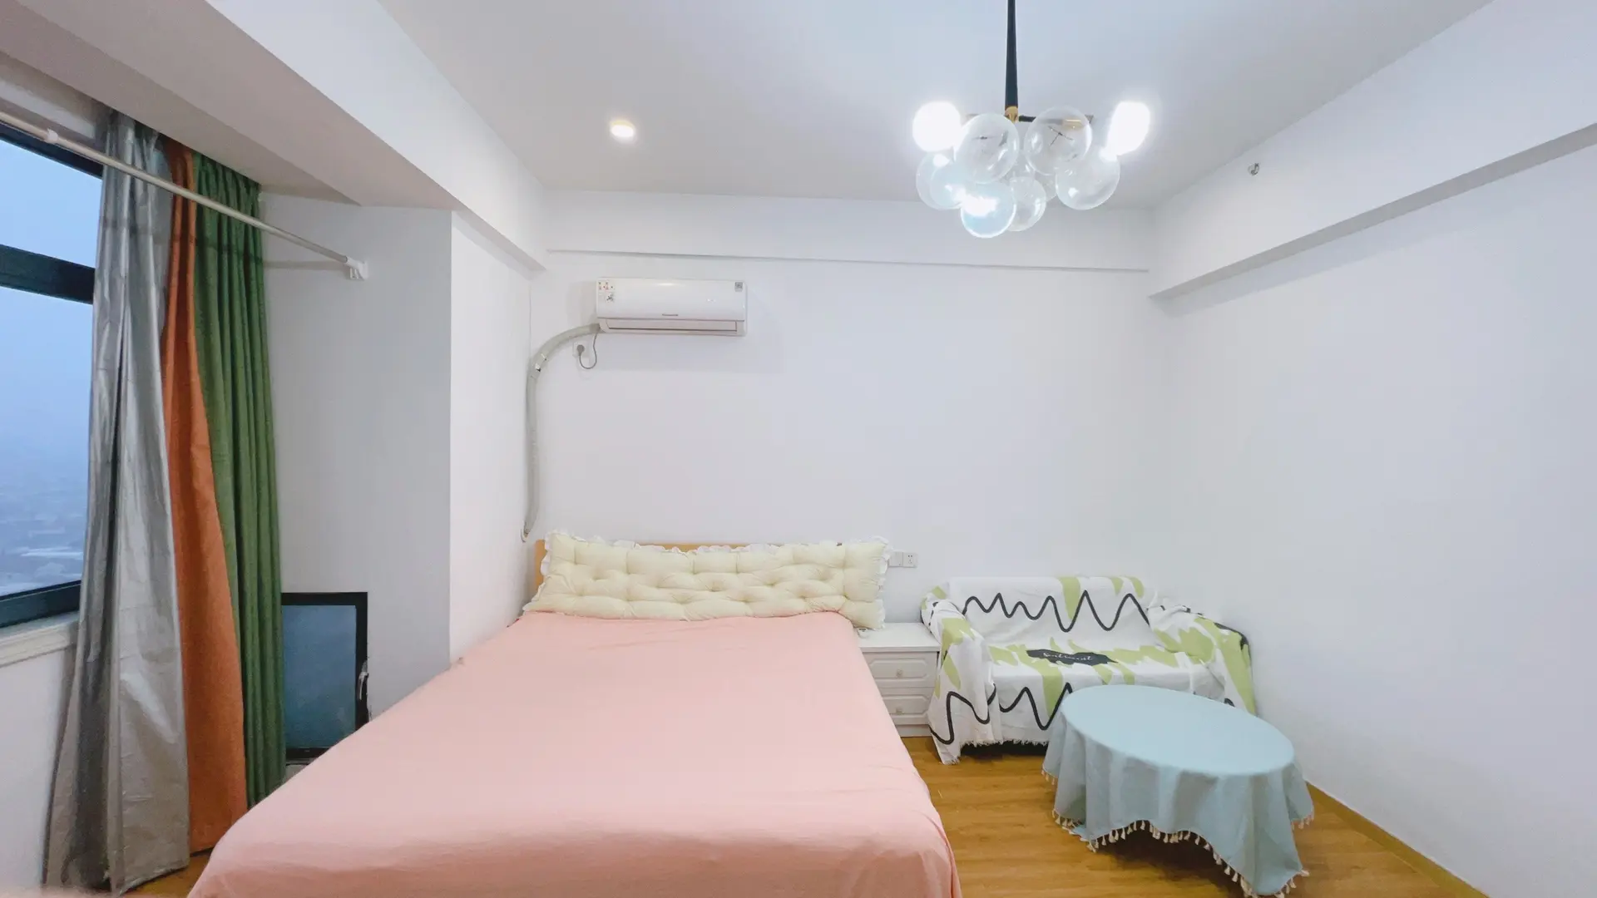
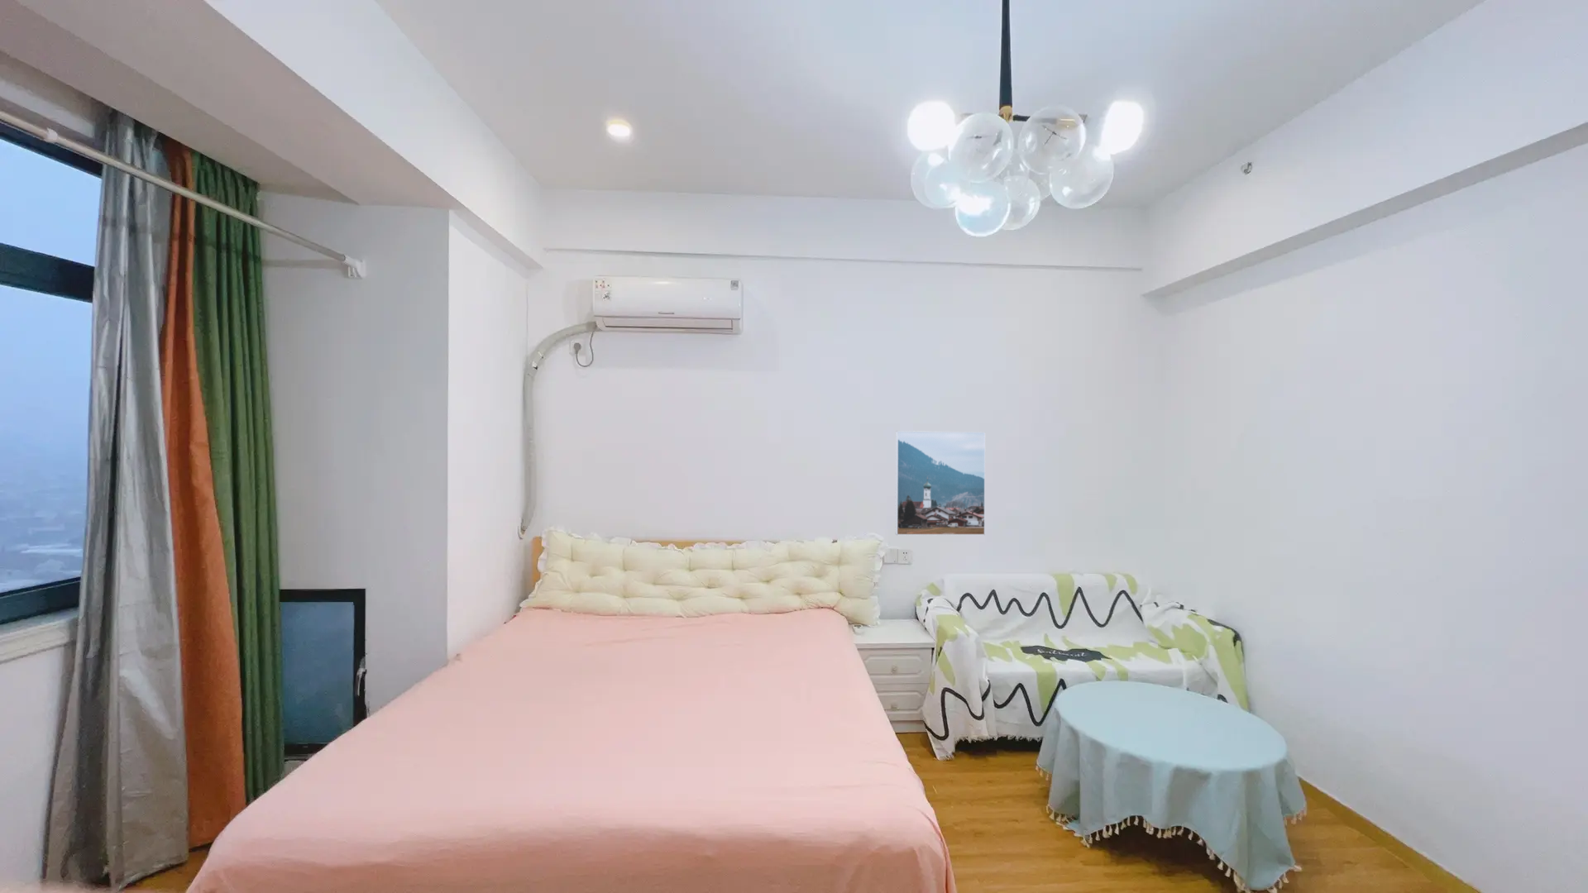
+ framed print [895,430,986,535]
